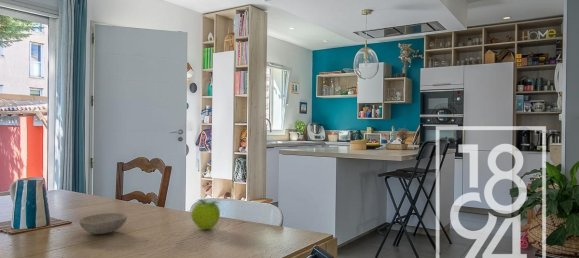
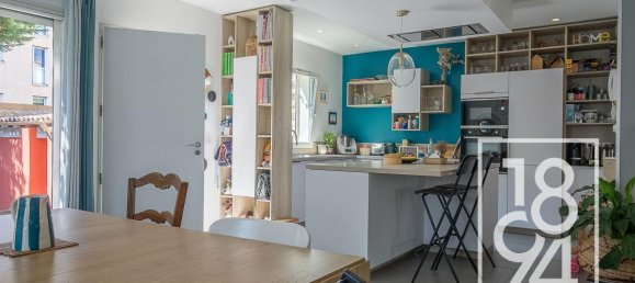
- fruit [190,198,221,231]
- bowl [78,212,128,235]
